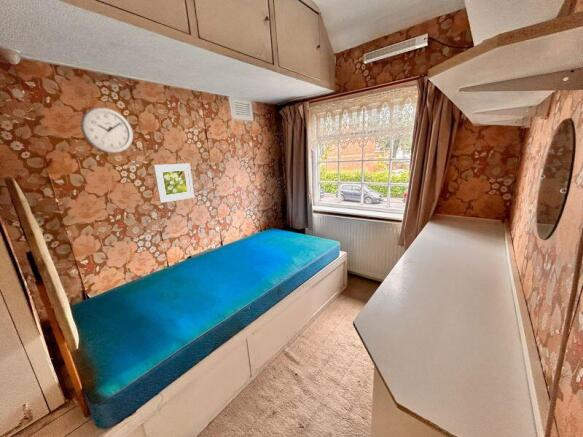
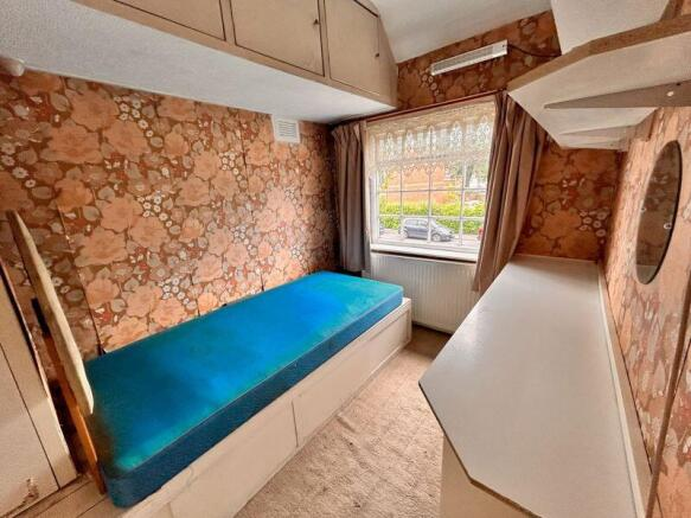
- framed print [152,163,195,204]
- wall clock [80,107,134,154]
